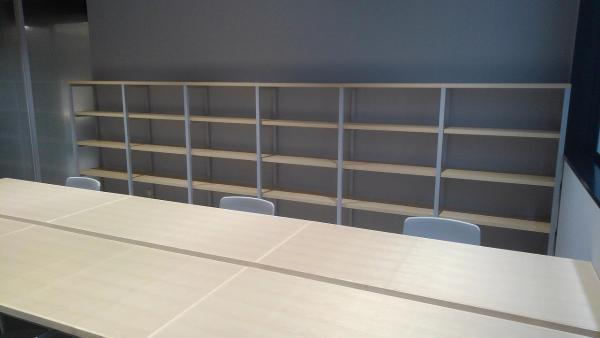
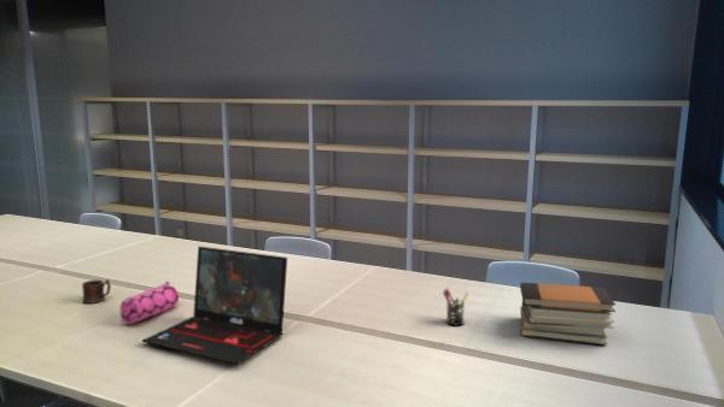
+ book stack [519,281,617,346]
+ laptop [141,246,288,366]
+ mug [81,278,112,305]
+ pen holder [442,287,469,326]
+ pencil case [119,281,180,325]
